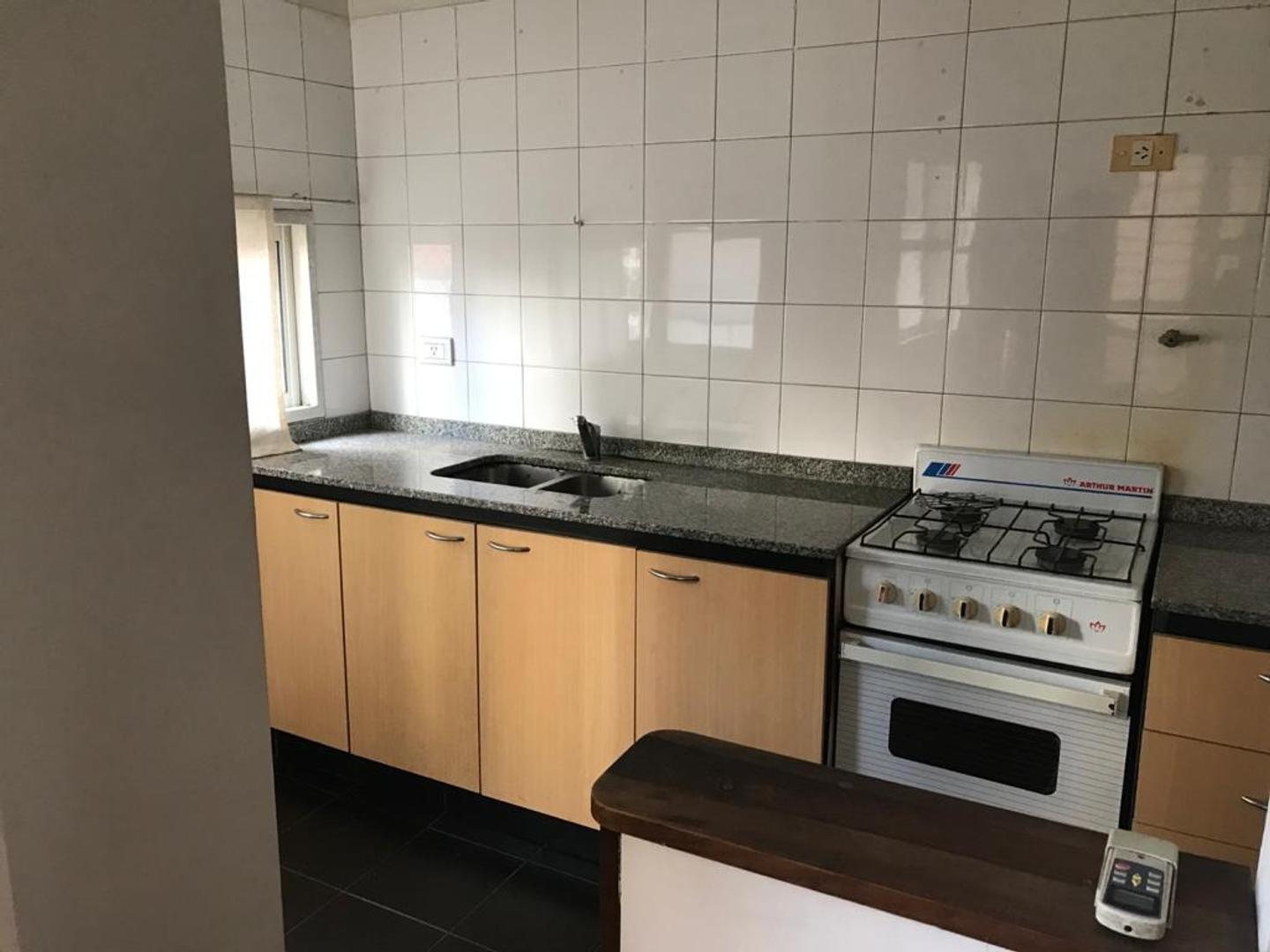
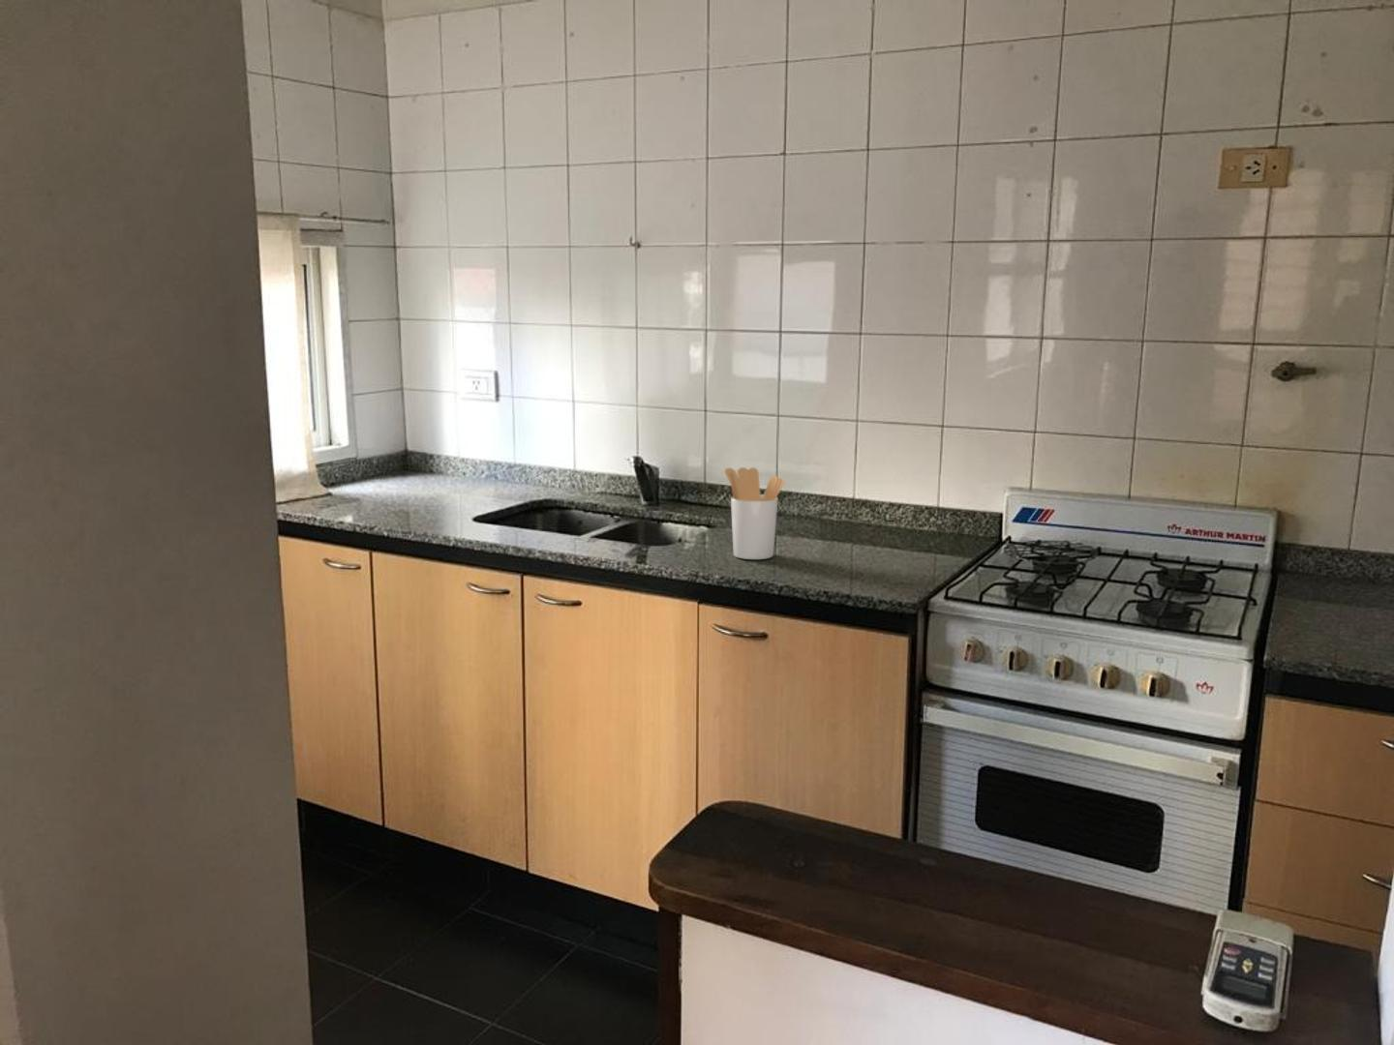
+ utensil holder [724,467,785,560]
